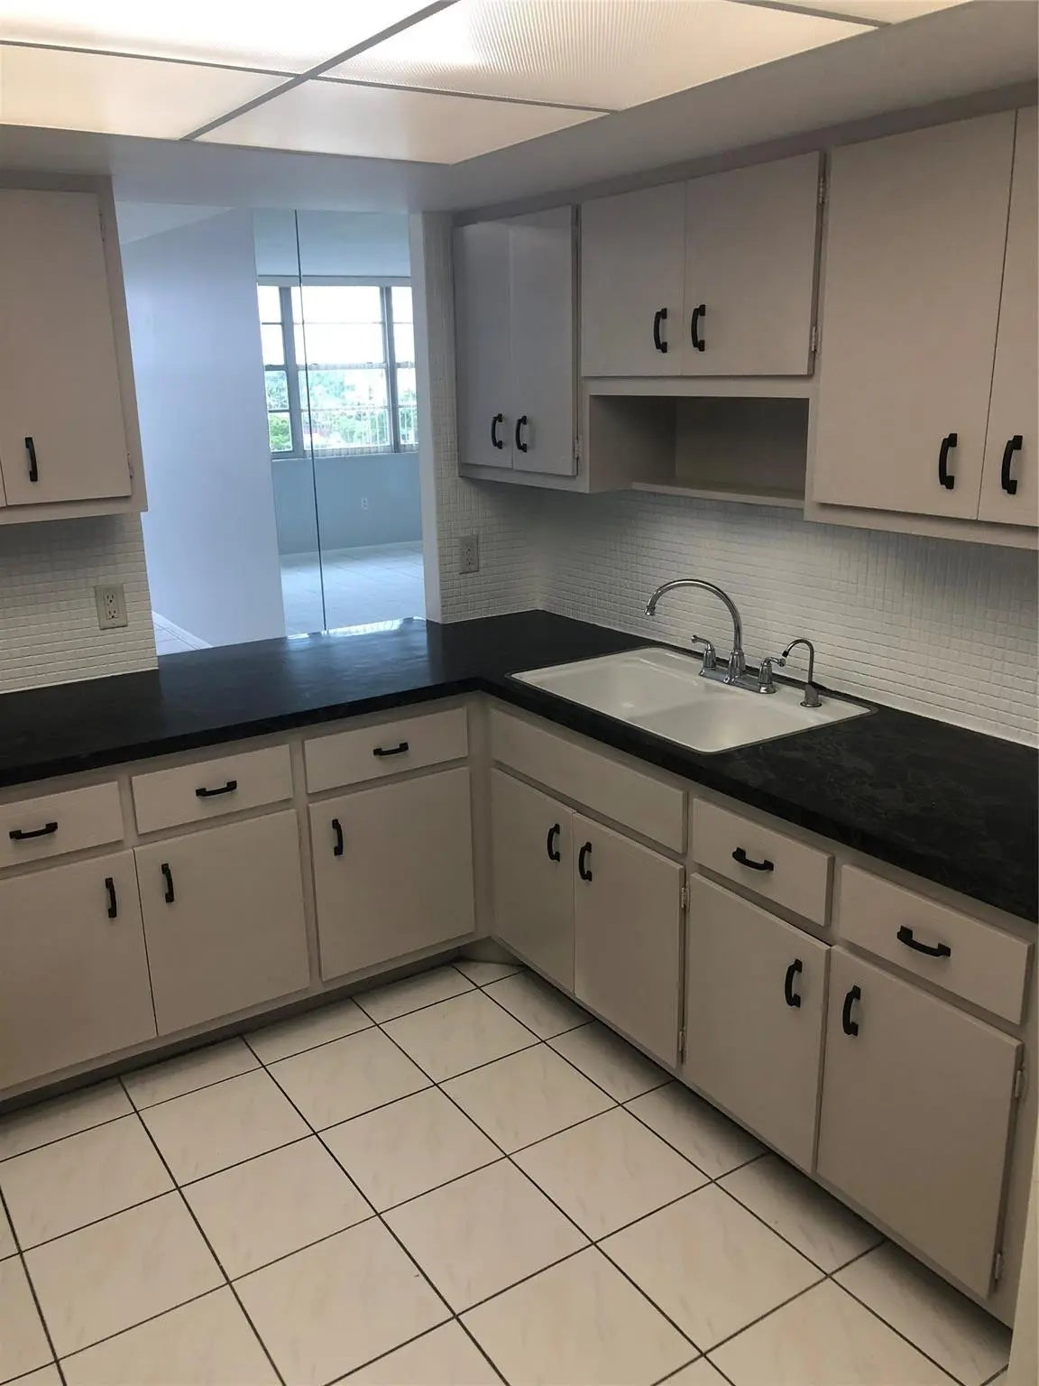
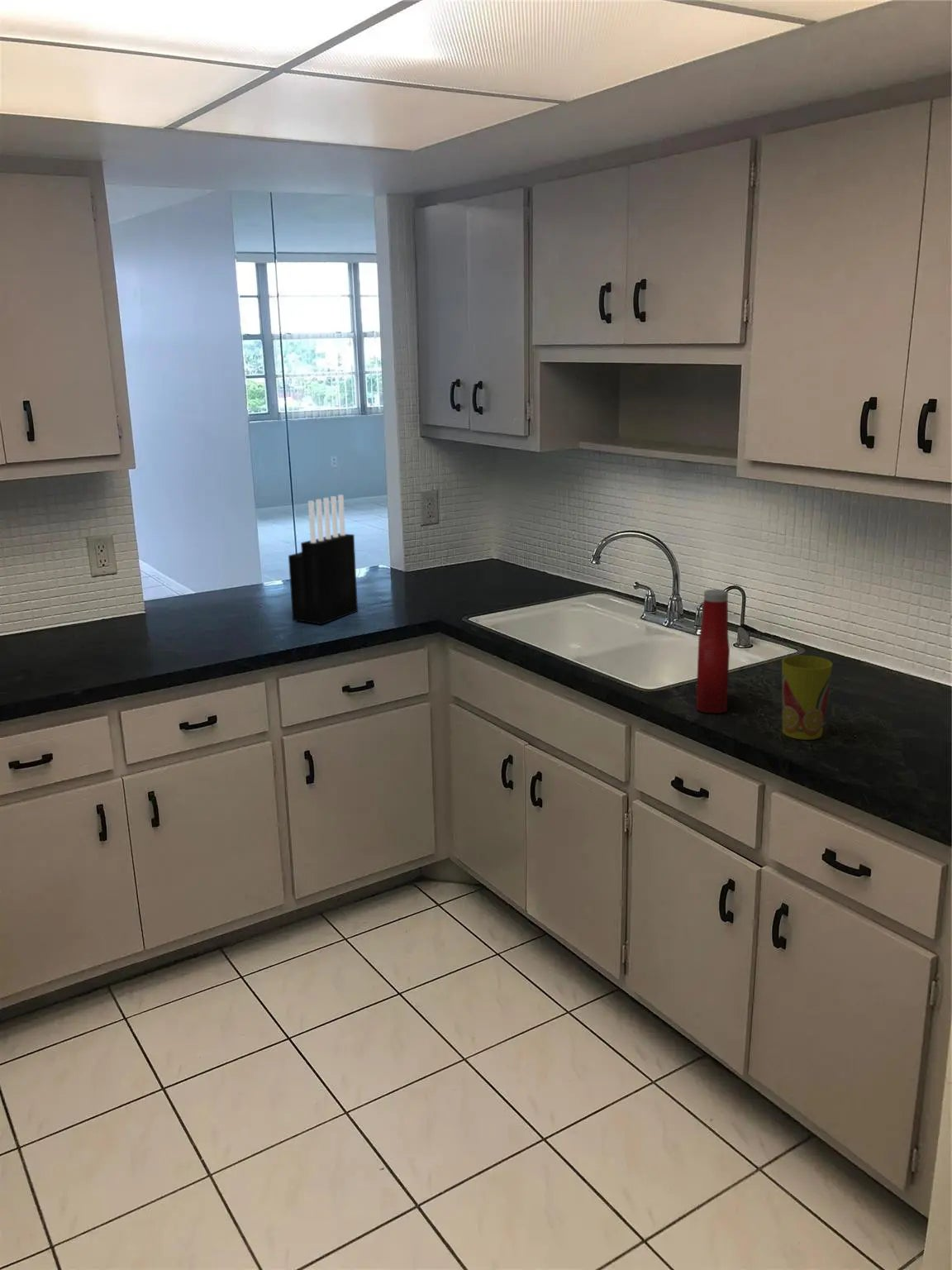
+ soap bottle [696,589,731,714]
+ knife block [288,494,359,625]
+ cup [781,655,834,741]
